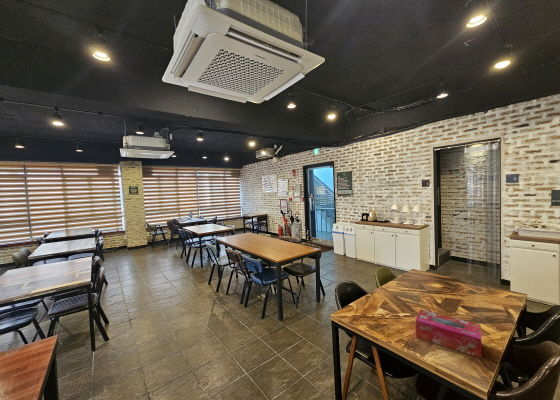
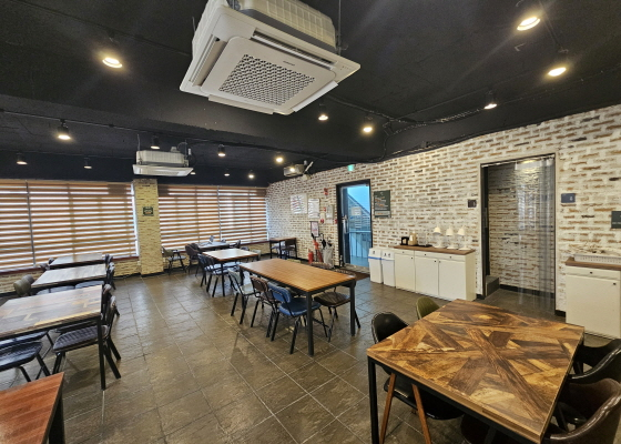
- tissue box [415,308,483,359]
